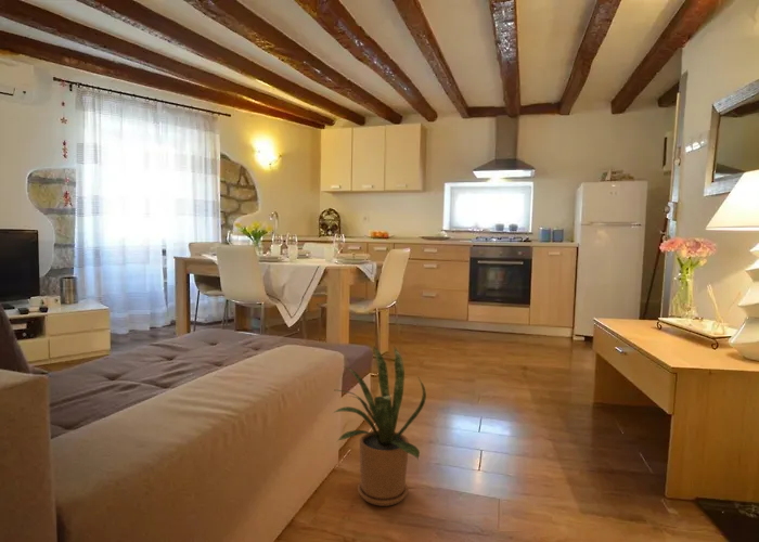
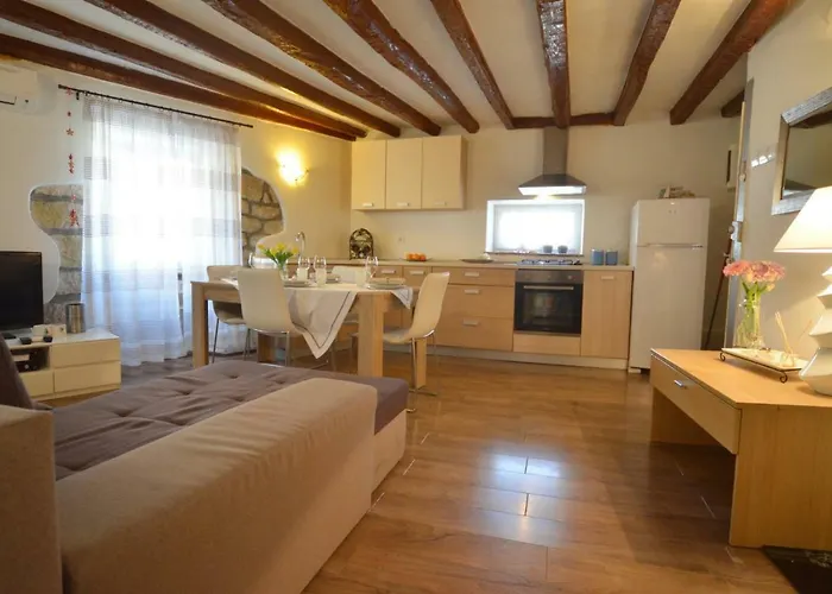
- house plant [332,346,427,507]
